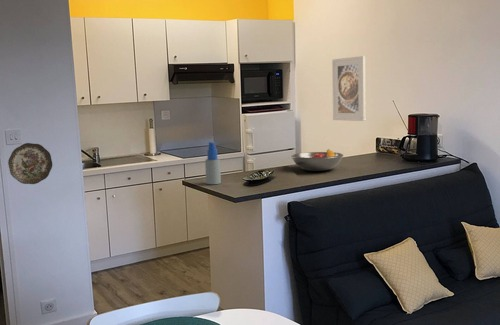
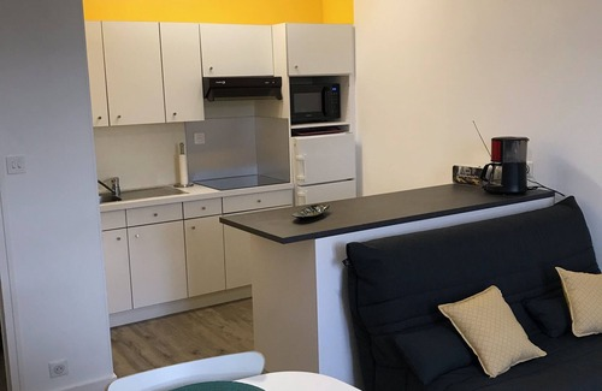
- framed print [331,55,366,122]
- fruit bowl [290,148,344,172]
- spray bottle [204,141,222,185]
- decorative plate [7,142,53,185]
